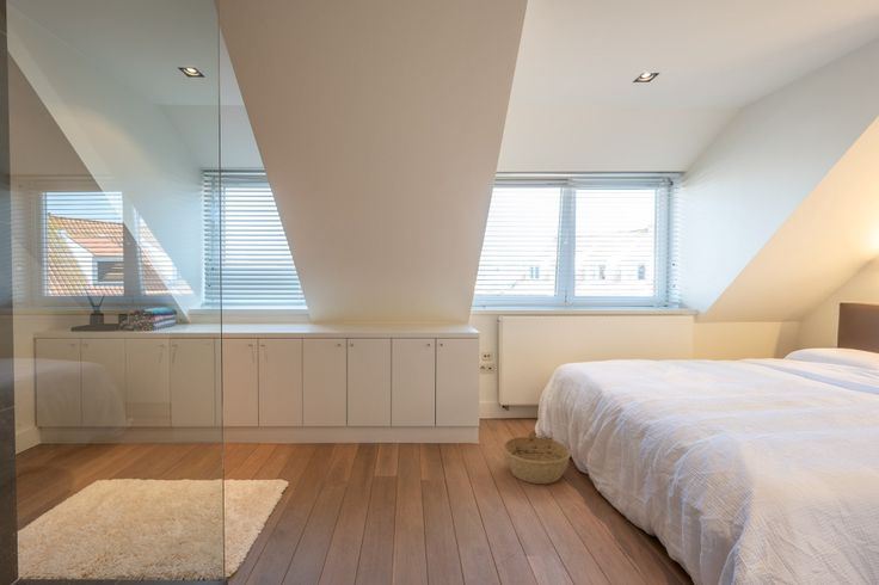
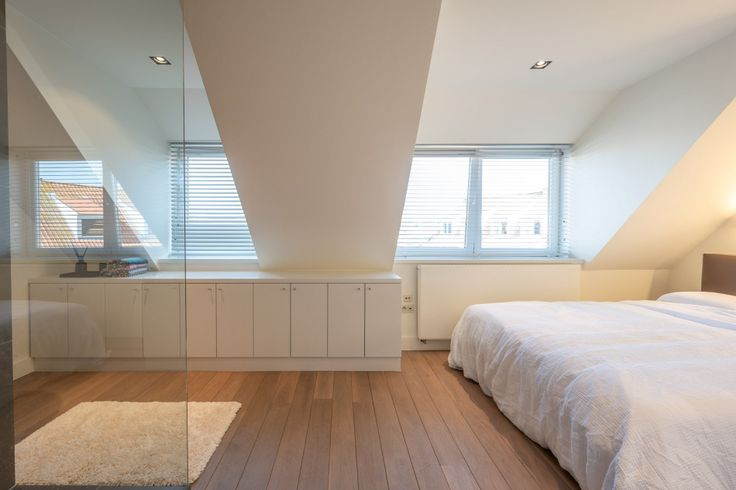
- basket [502,436,572,485]
